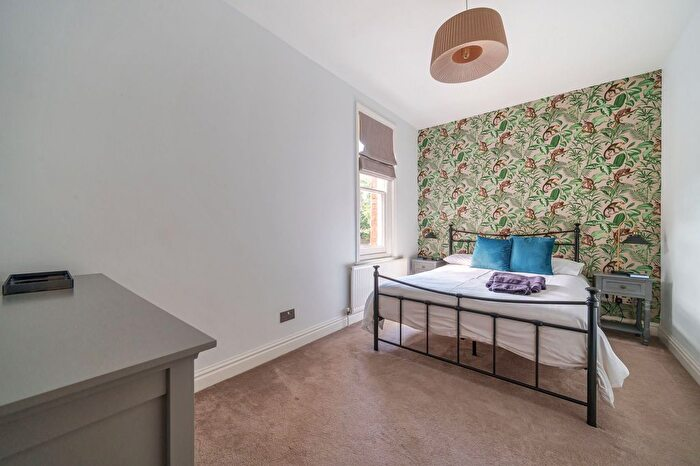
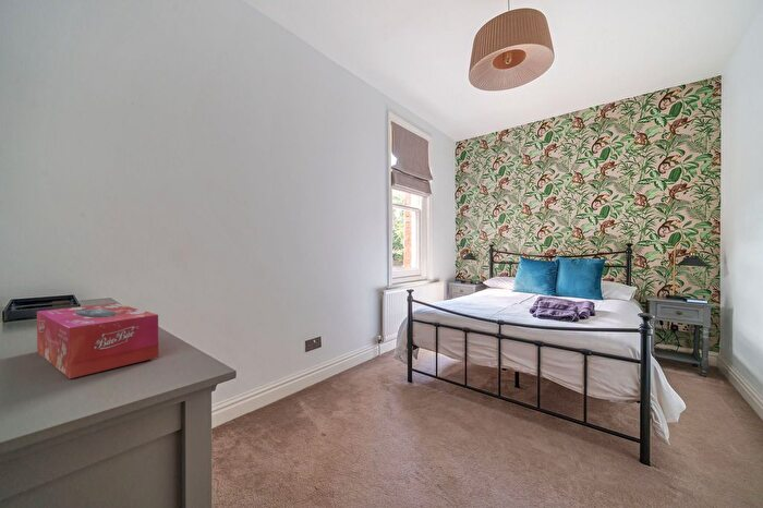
+ tissue box [36,302,159,379]
